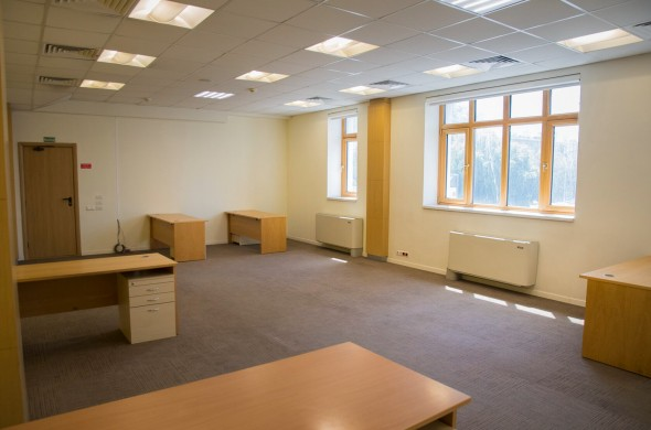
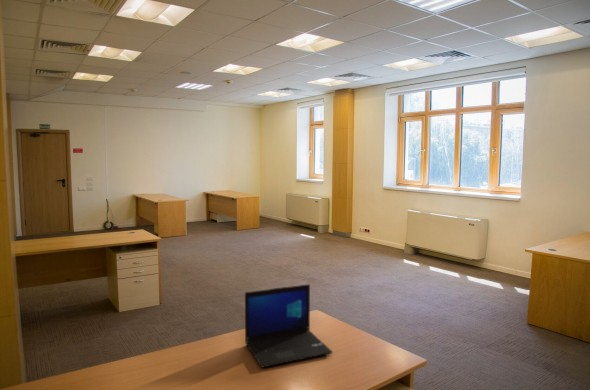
+ laptop [244,283,334,369]
